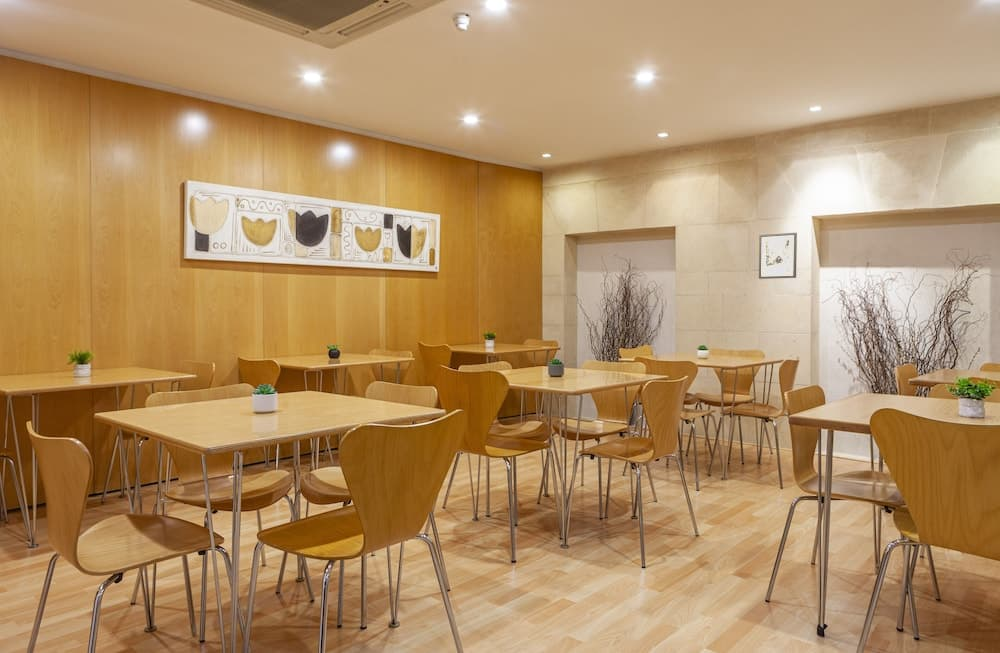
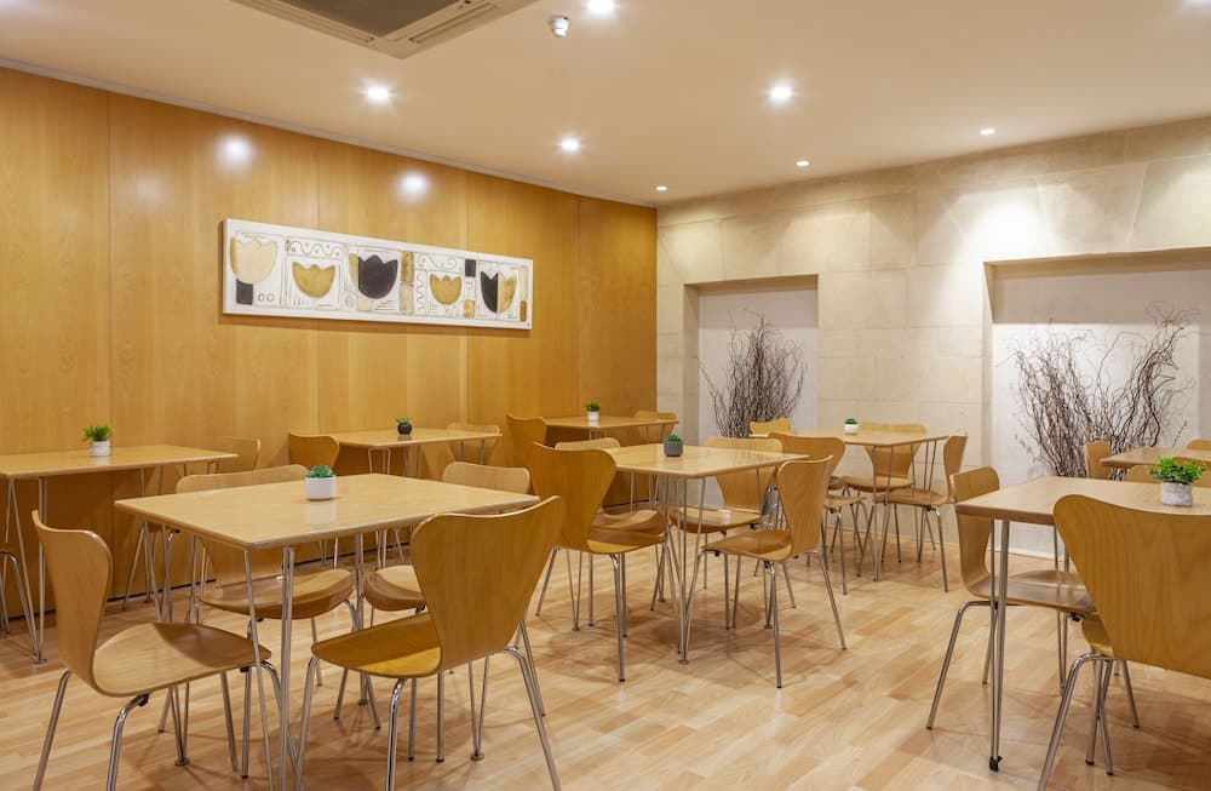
- wall art [758,232,798,280]
